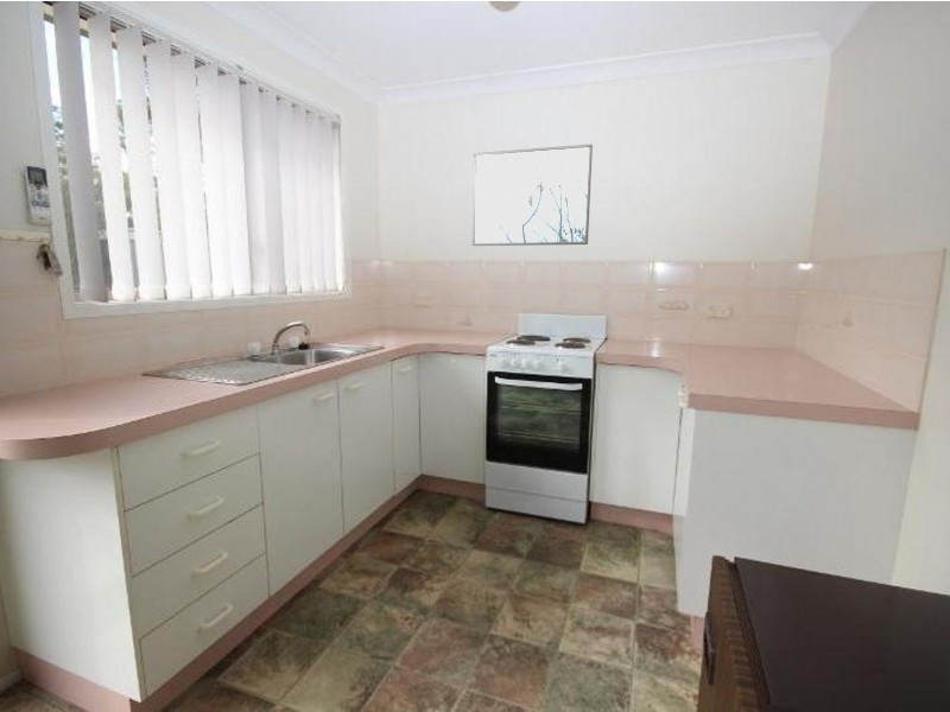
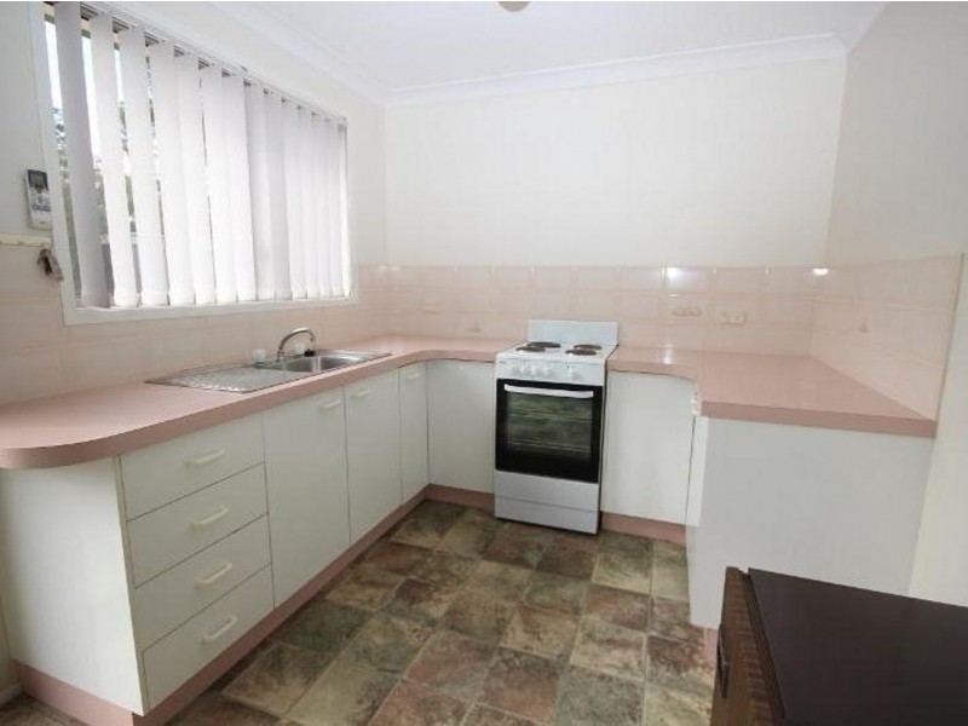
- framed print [471,144,594,247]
